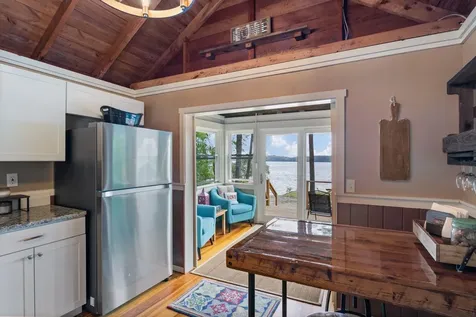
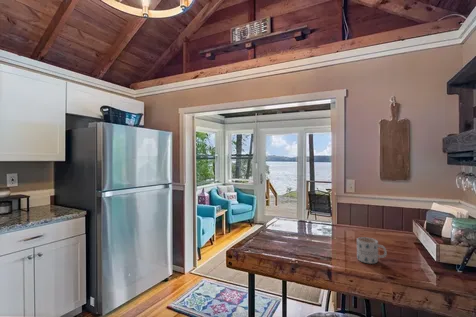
+ mug [356,236,388,265]
